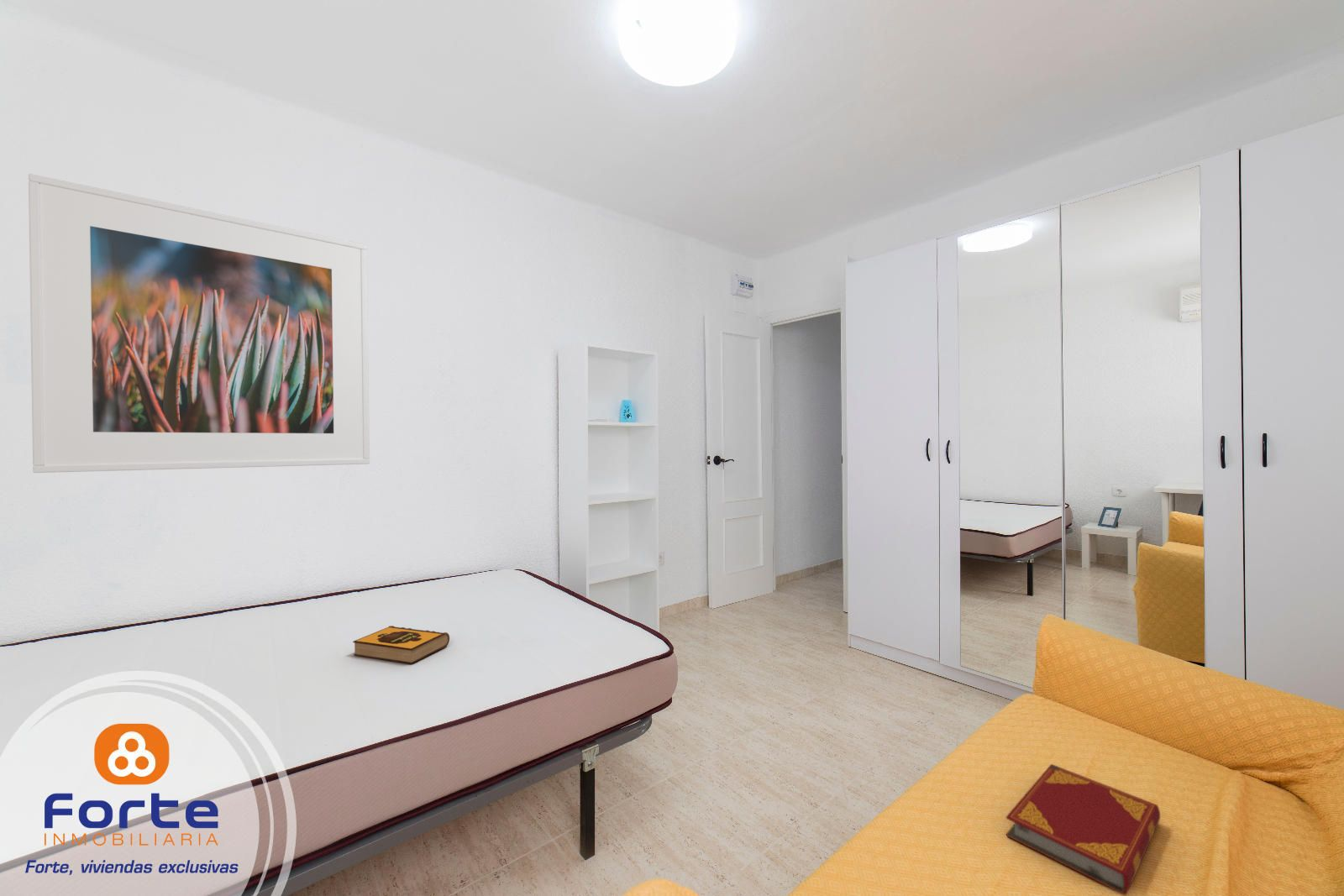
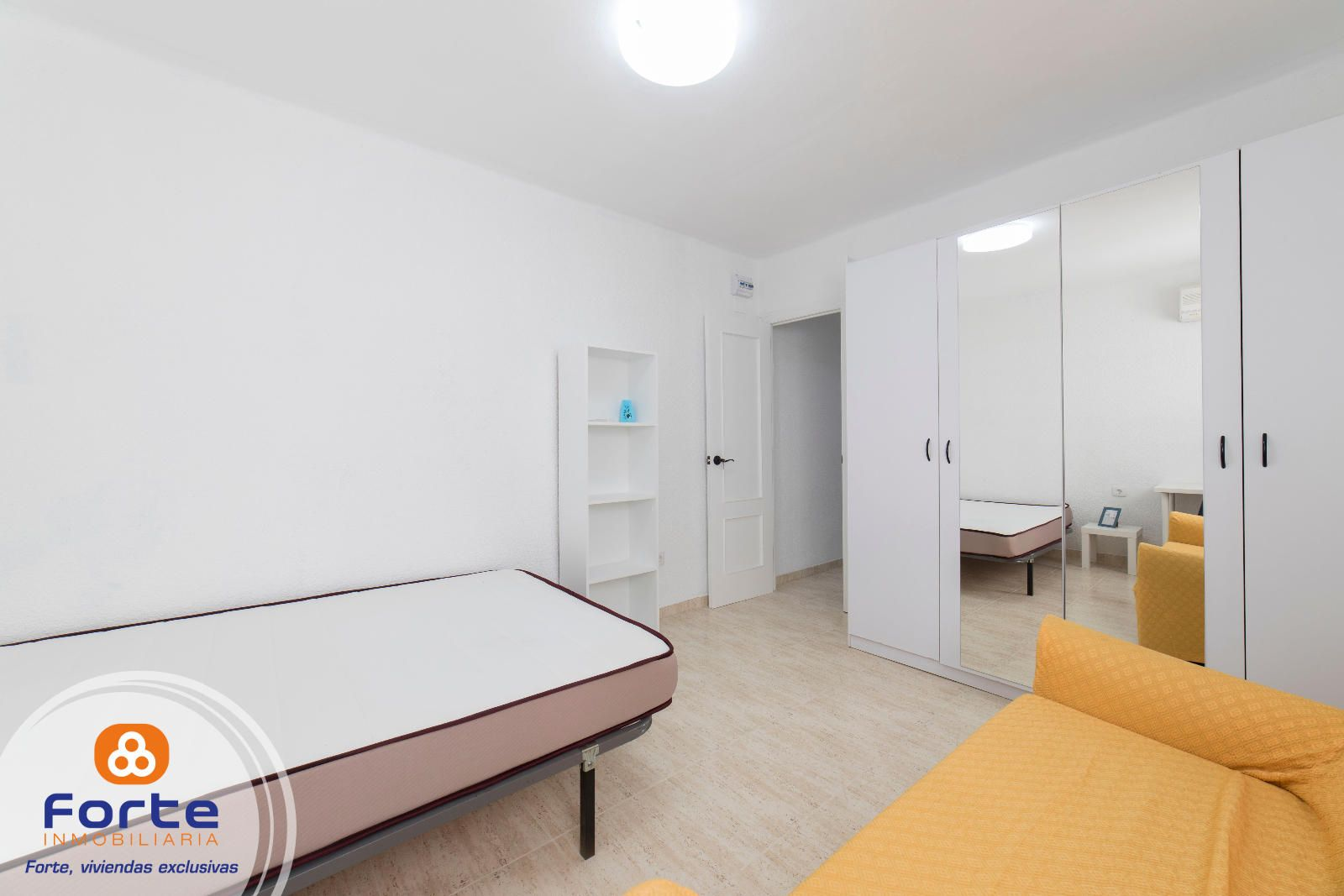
- hardback book [1005,763,1161,896]
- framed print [28,173,370,474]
- hardback book [352,625,450,665]
